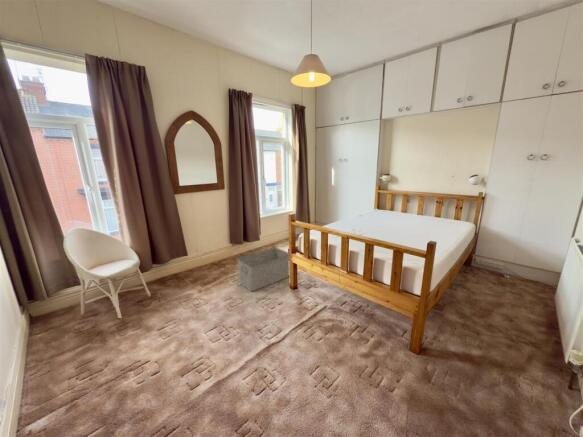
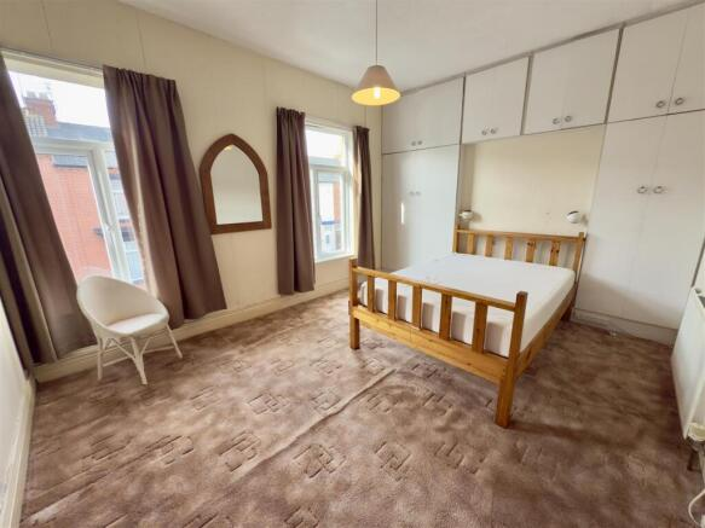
- storage bin [236,246,290,293]
